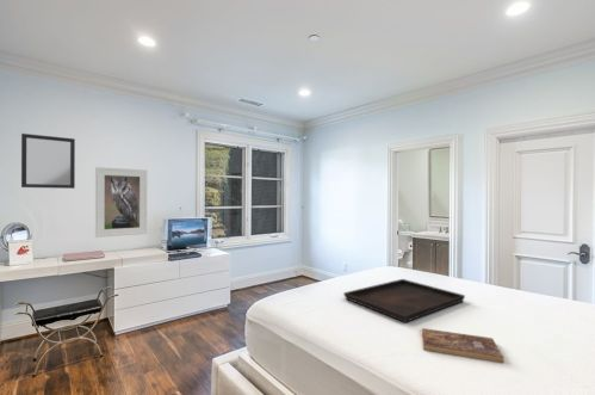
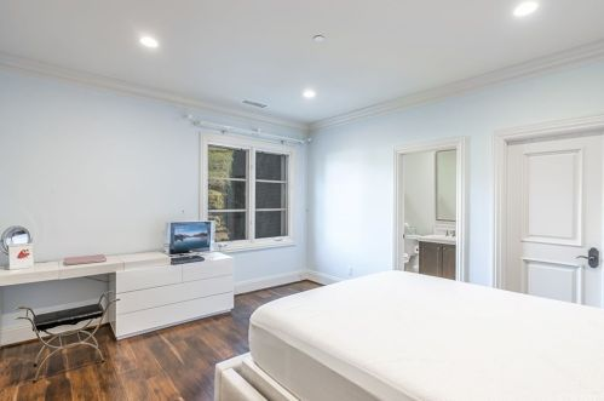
- bible [420,327,504,364]
- serving tray [342,278,466,323]
- home mirror [20,132,76,190]
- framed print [94,166,149,239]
